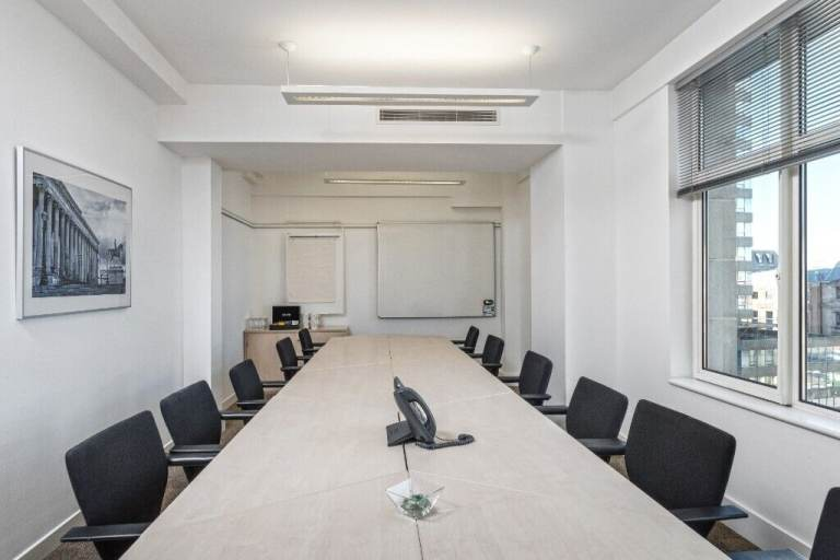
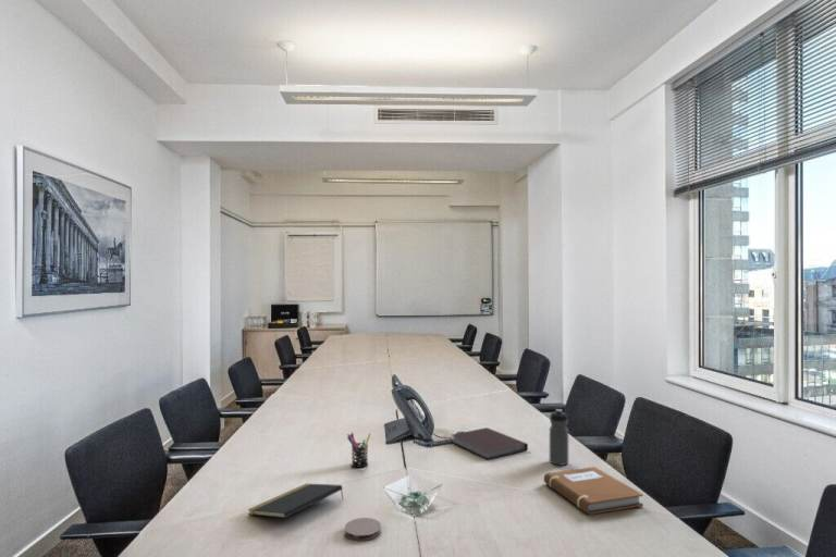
+ notebook [450,426,529,461]
+ water bottle [549,408,569,467]
+ coaster [344,517,382,542]
+ notepad [247,482,344,519]
+ notebook [543,466,644,516]
+ pen holder [346,432,372,469]
